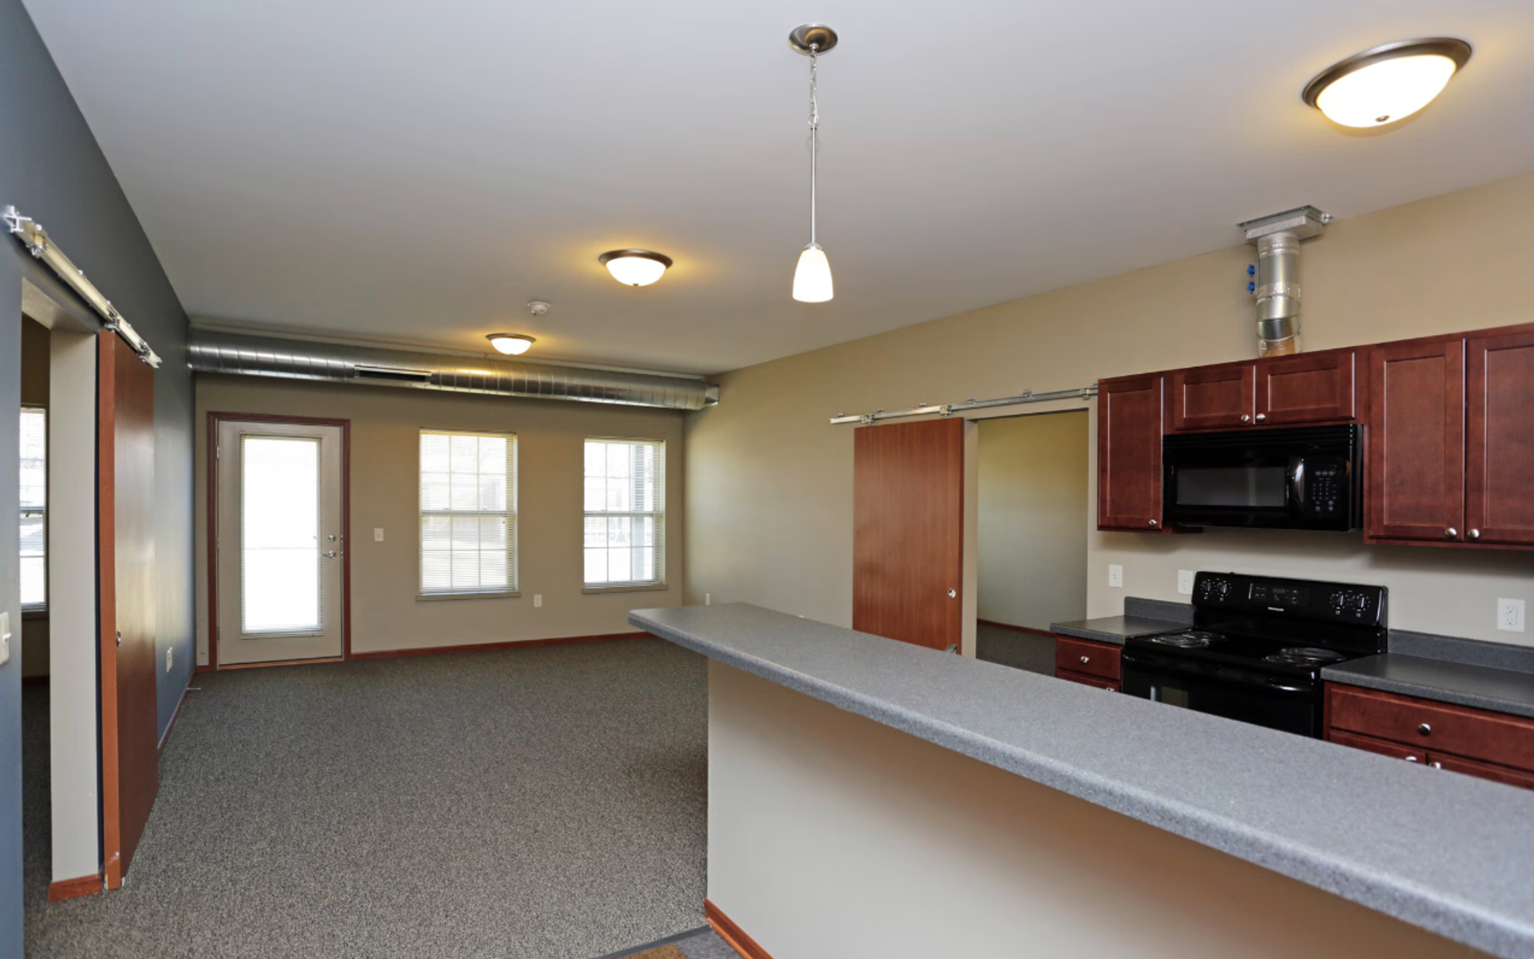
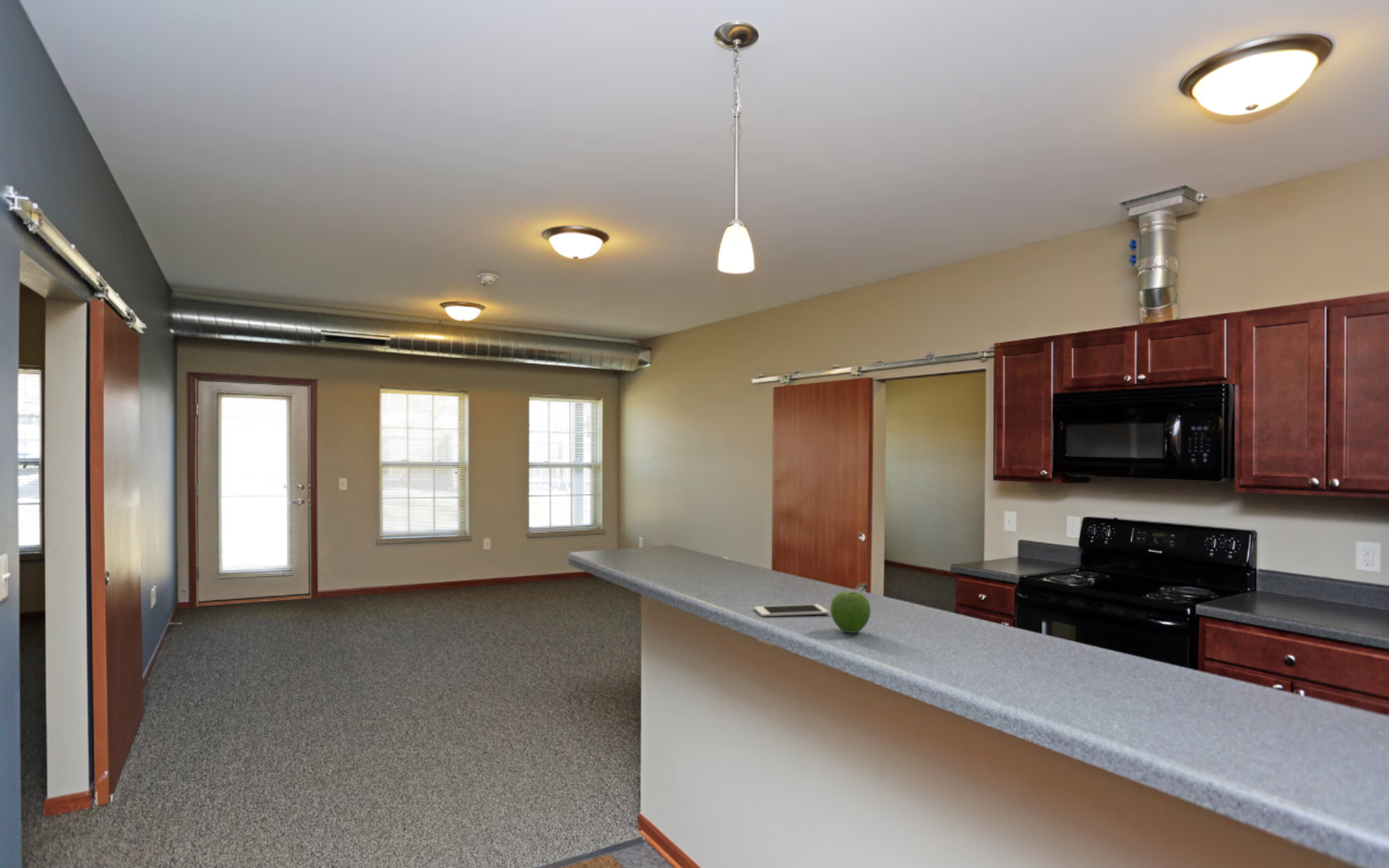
+ fruit [830,591,872,634]
+ cell phone [753,603,830,618]
